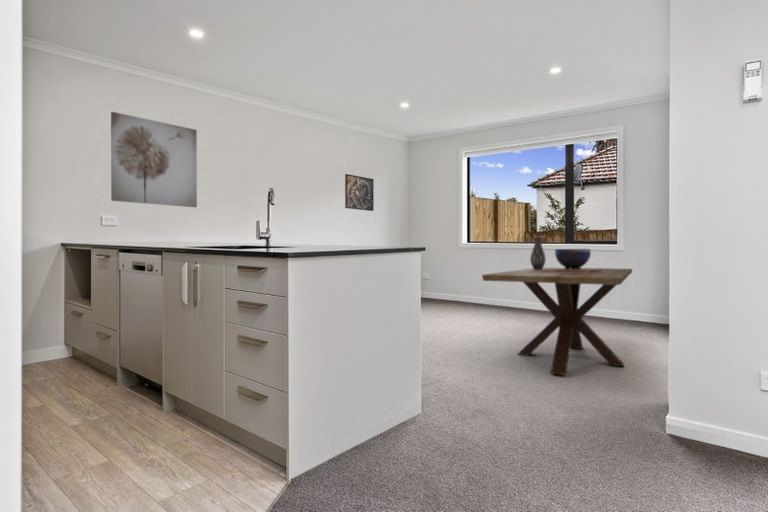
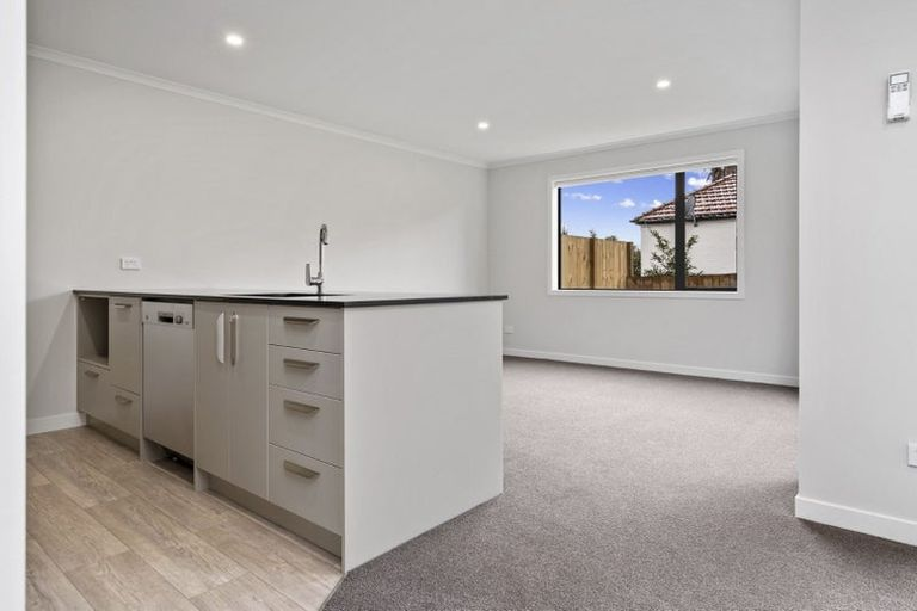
- wall art [110,111,198,208]
- decorative bowl [542,248,603,273]
- vase [529,236,547,270]
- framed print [344,173,375,212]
- dining table [481,266,634,376]
